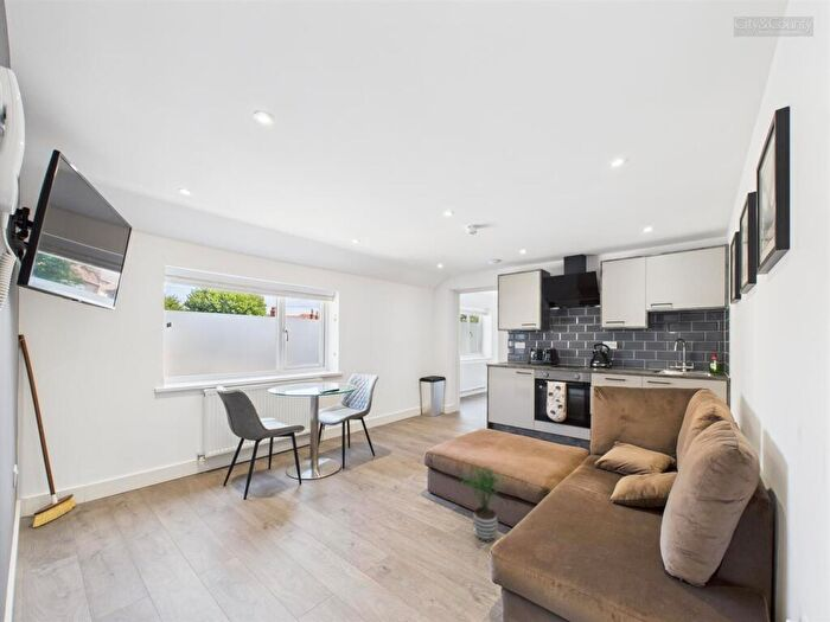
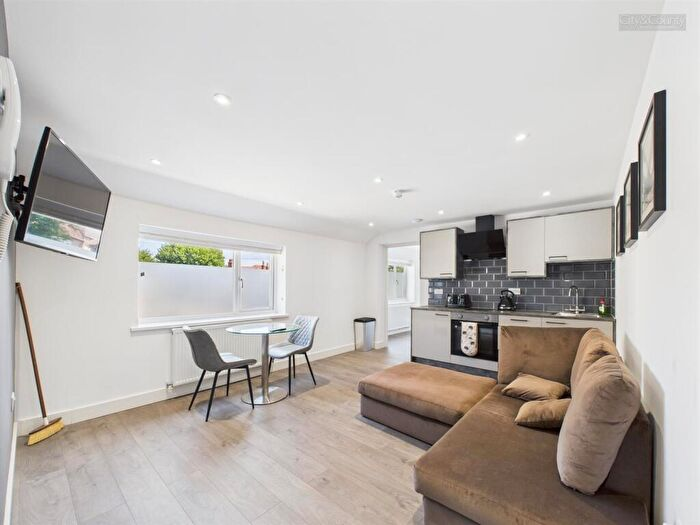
- potted plant [458,463,507,543]
